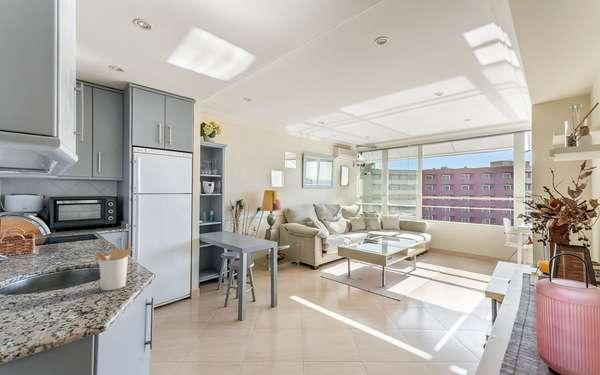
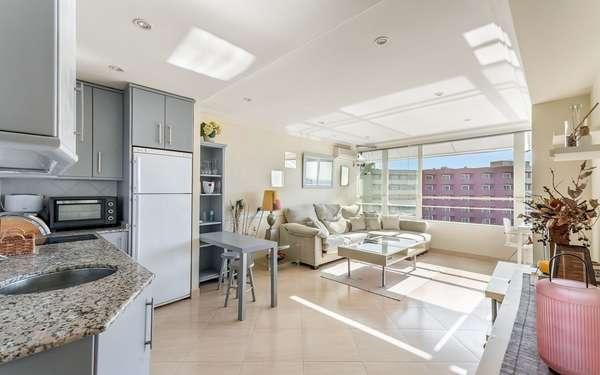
- utensil holder [94,240,134,291]
